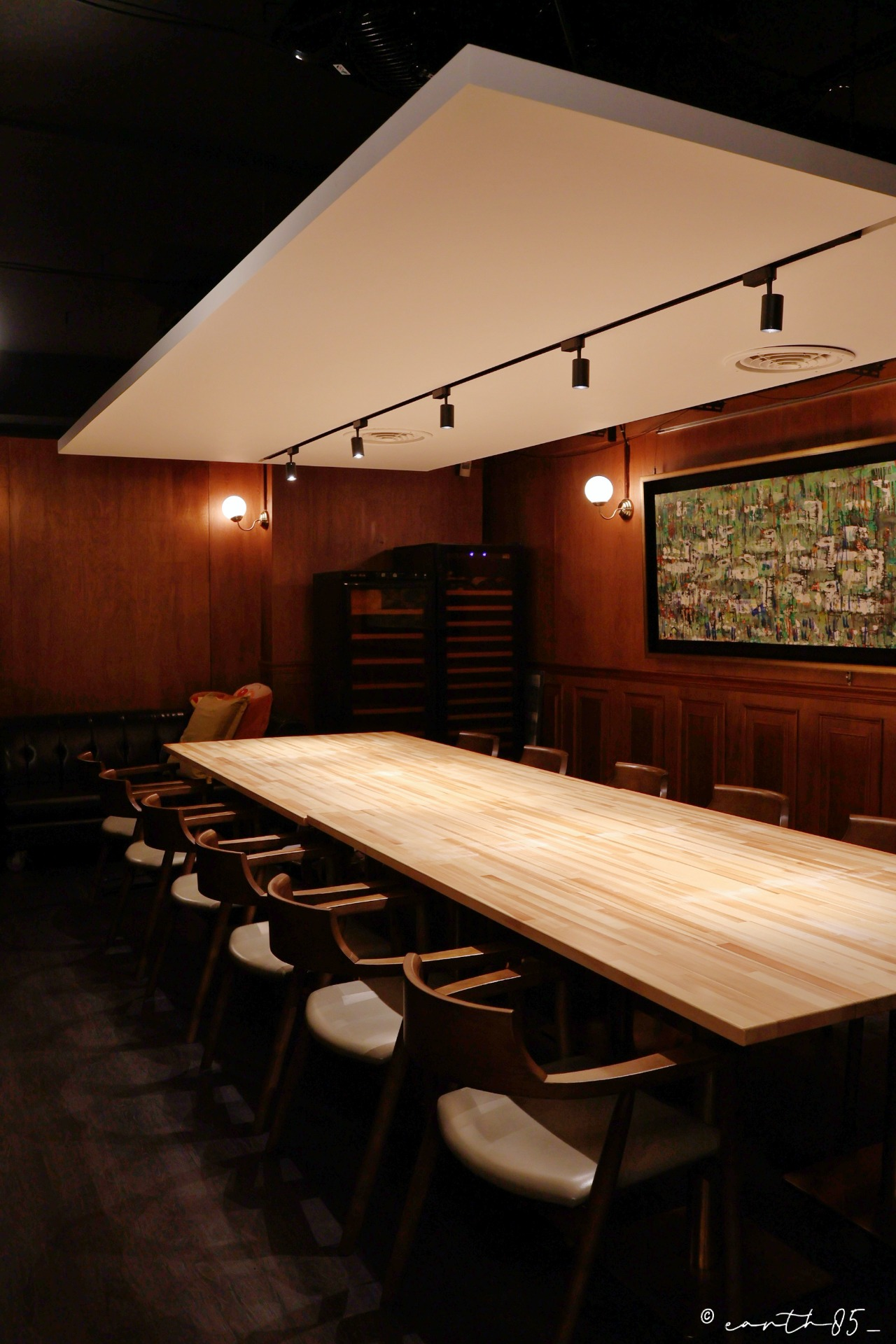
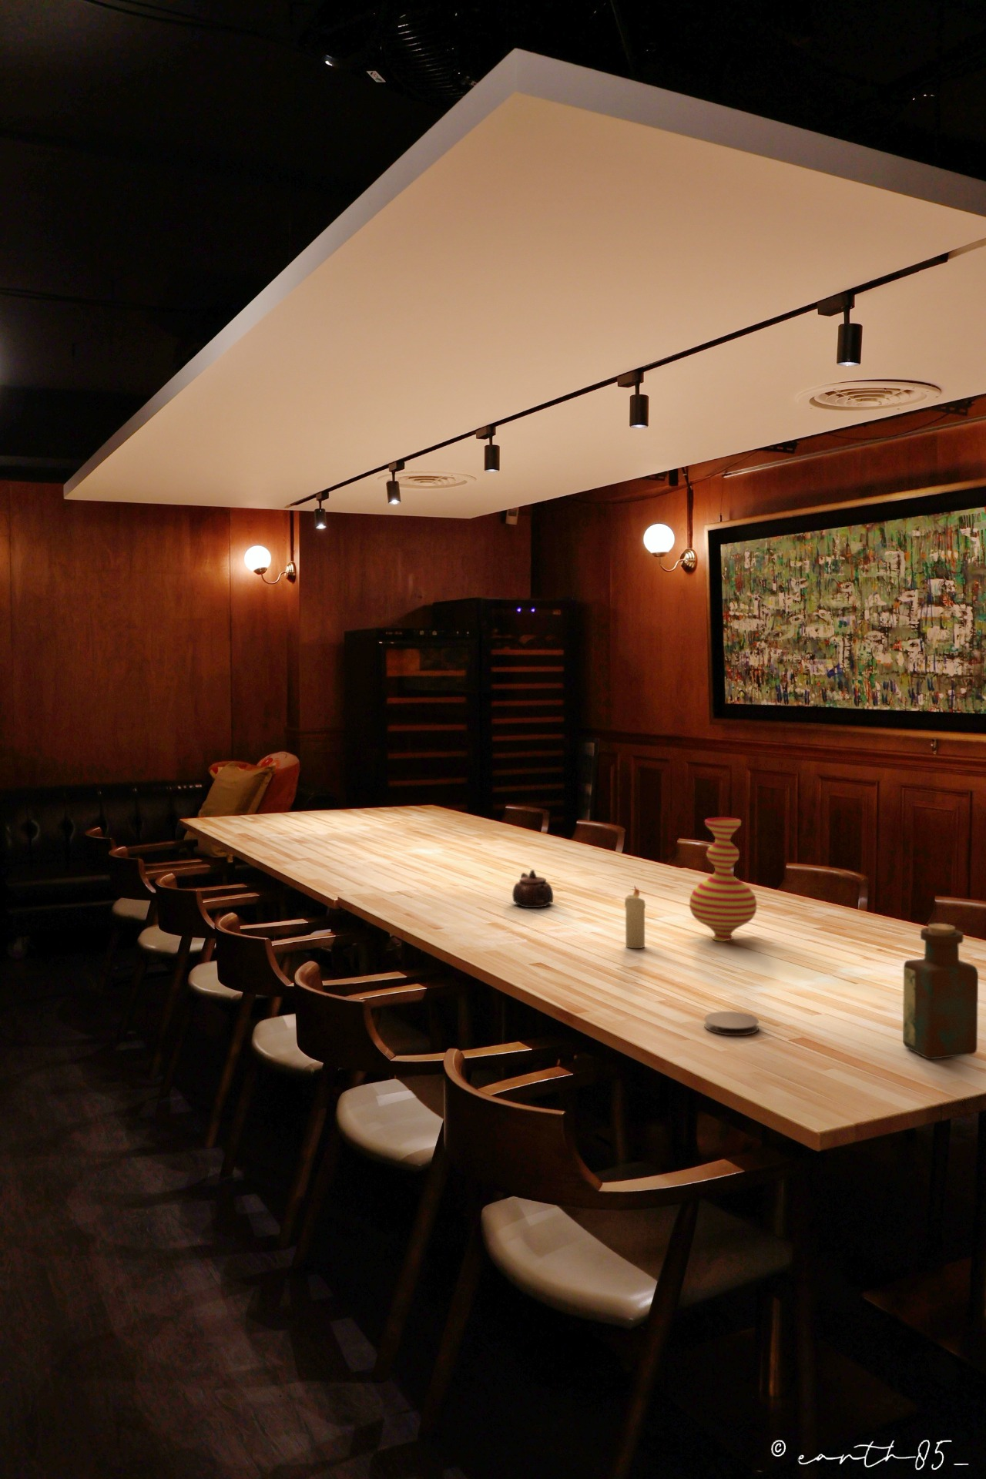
+ vase [689,817,757,942]
+ bottle [902,923,979,1060]
+ candle [624,885,646,949]
+ teapot [512,869,554,908]
+ coaster [703,1010,759,1037]
